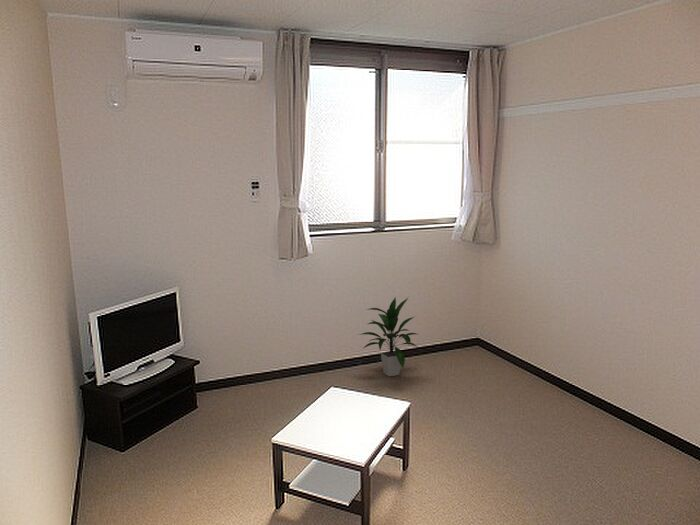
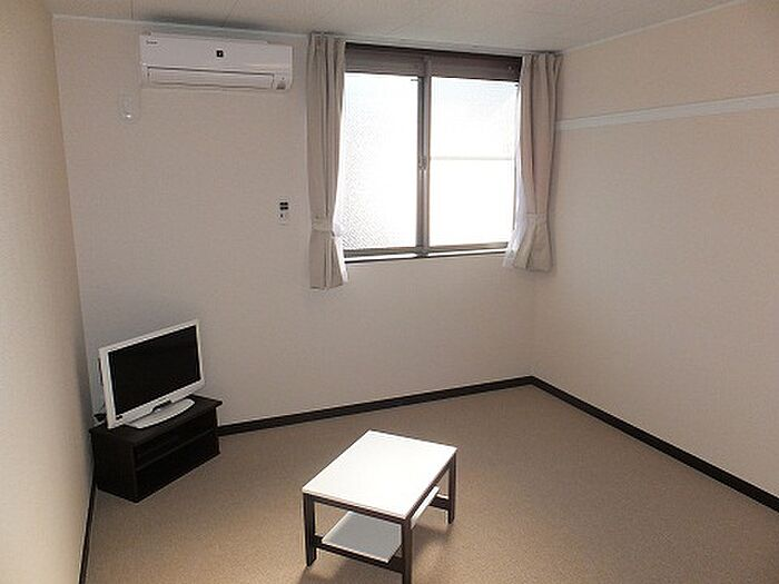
- indoor plant [358,296,419,377]
